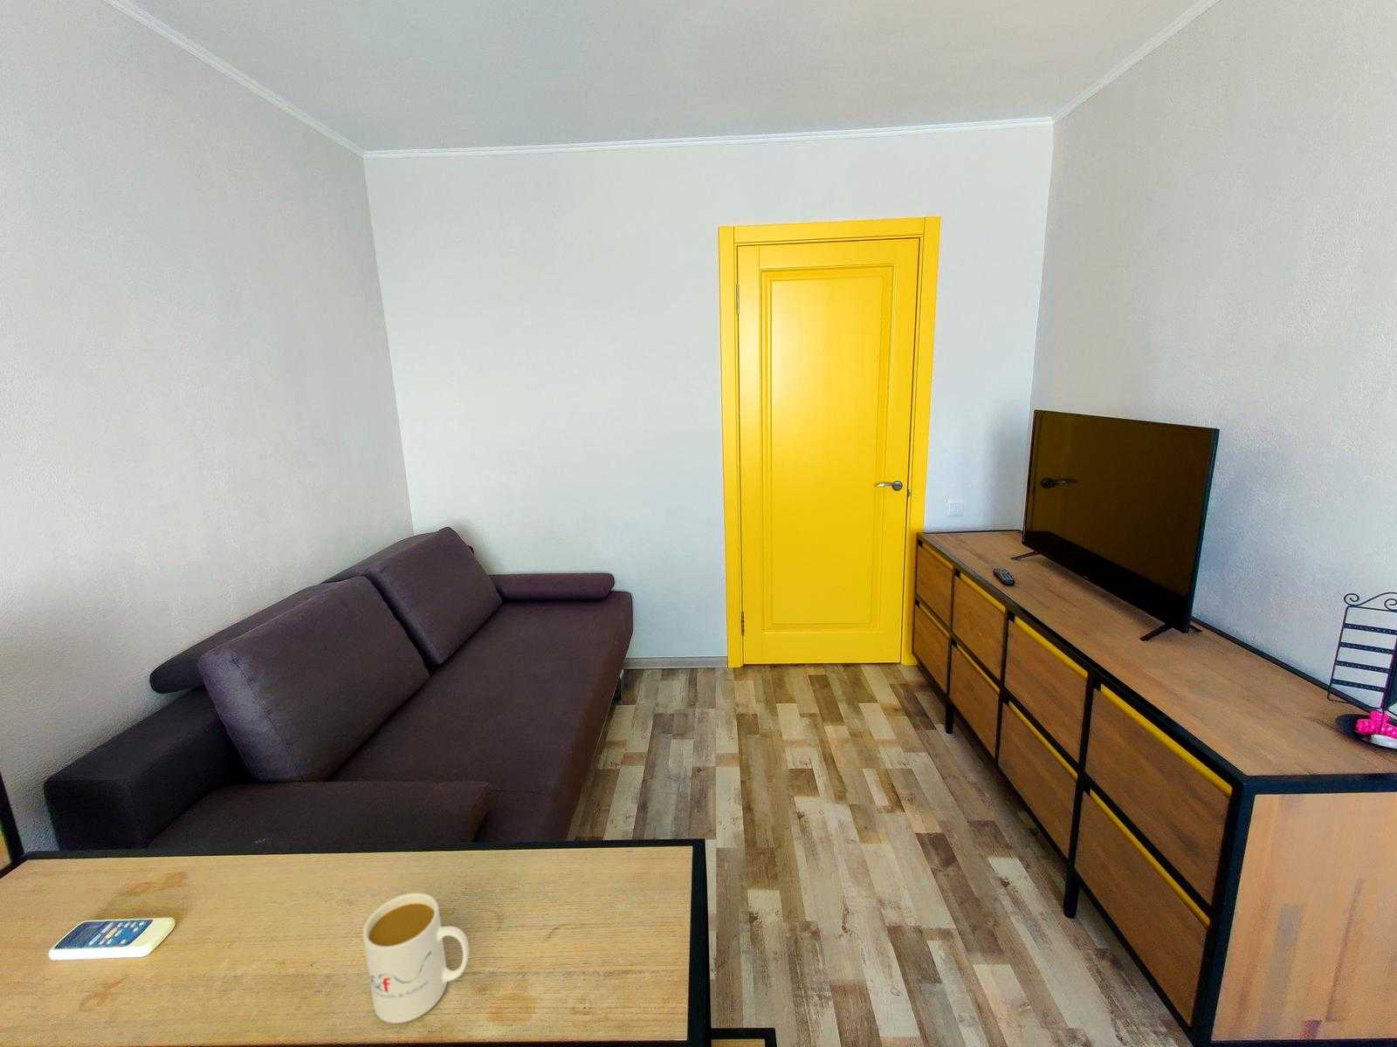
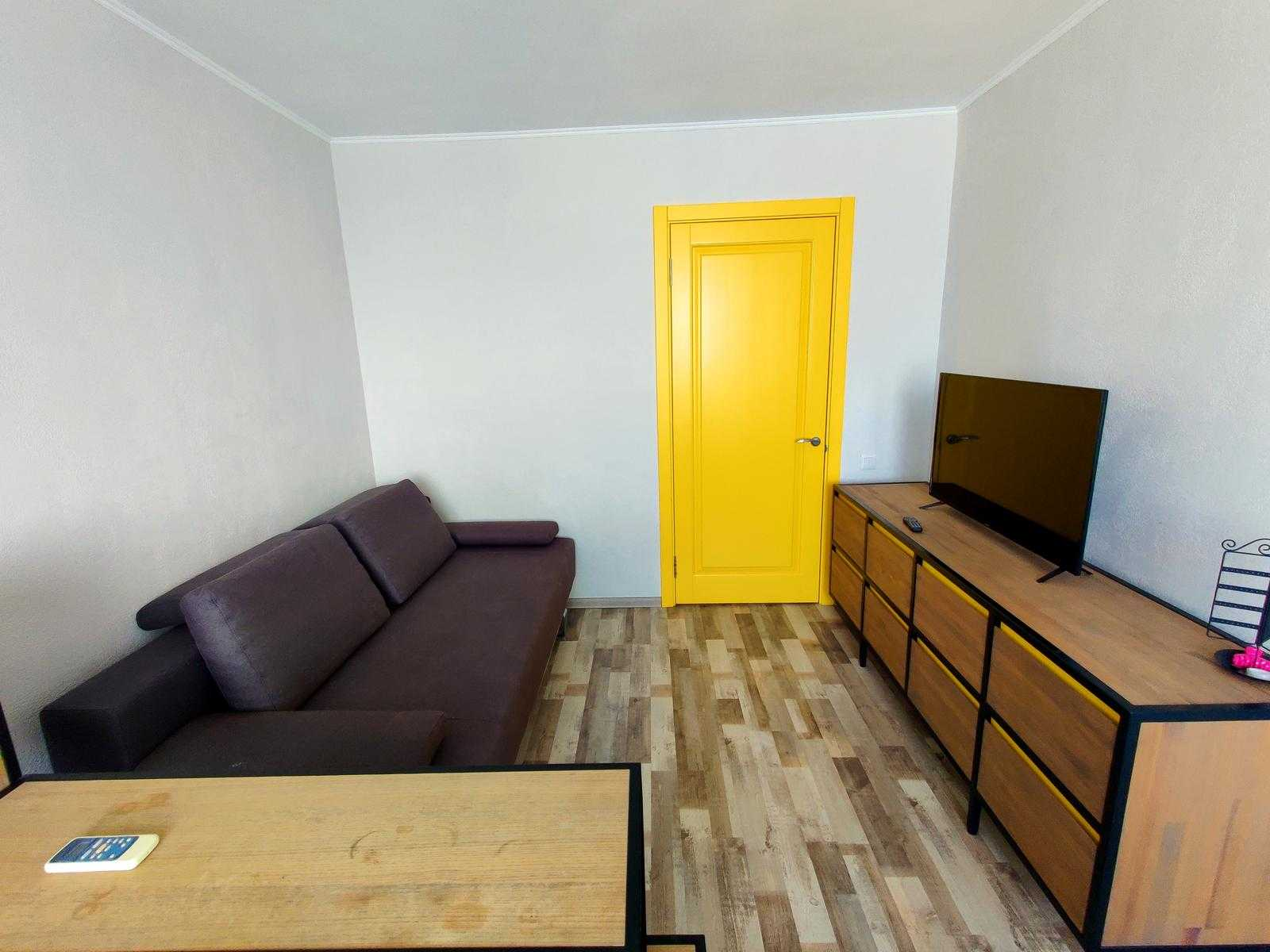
- mug [362,892,470,1024]
